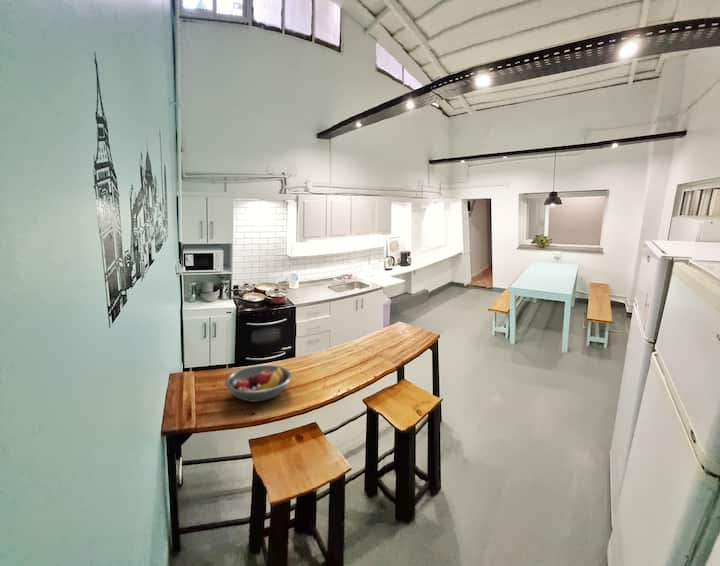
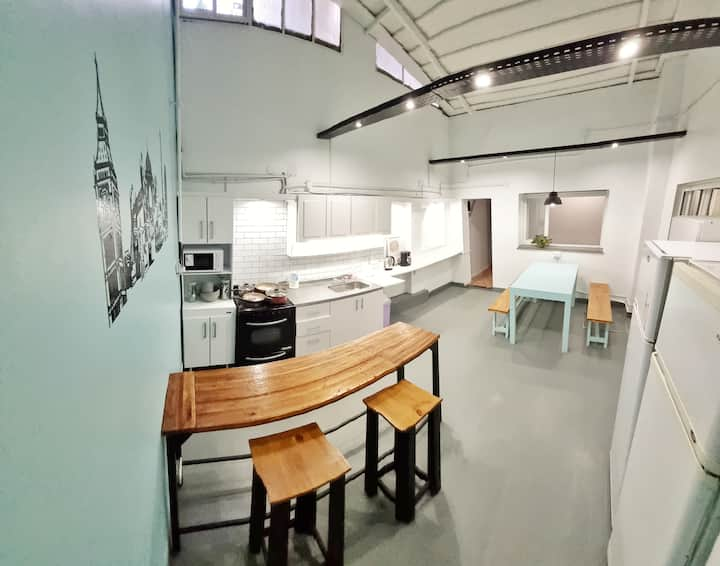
- fruit bowl [224,364,292,403]
